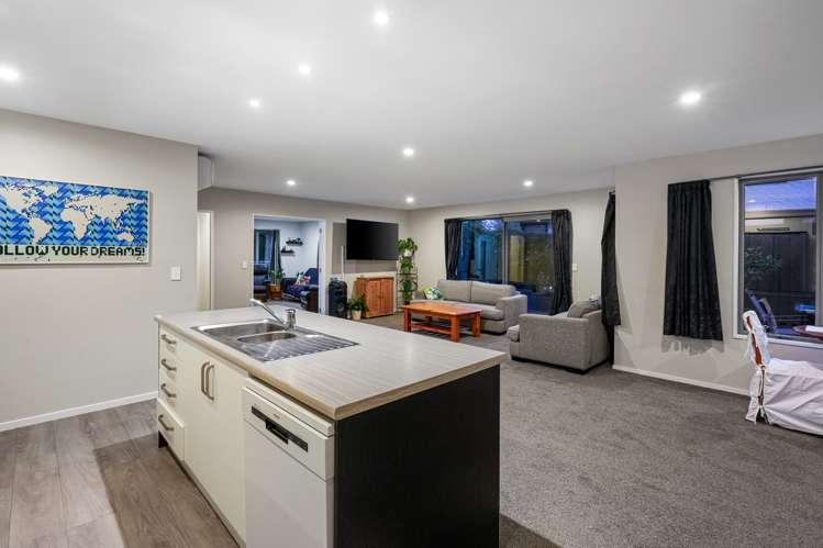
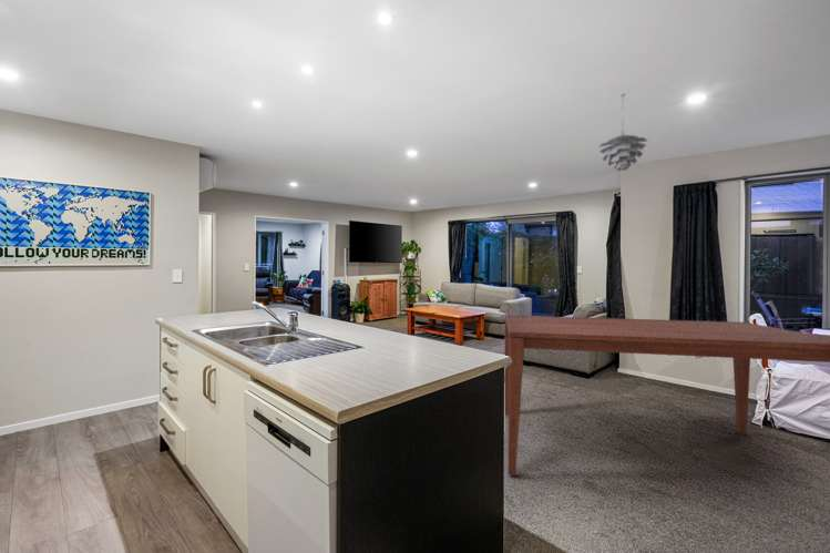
+ dining table [503,315,830,477]
+ pendant light [598,93,648,172]
